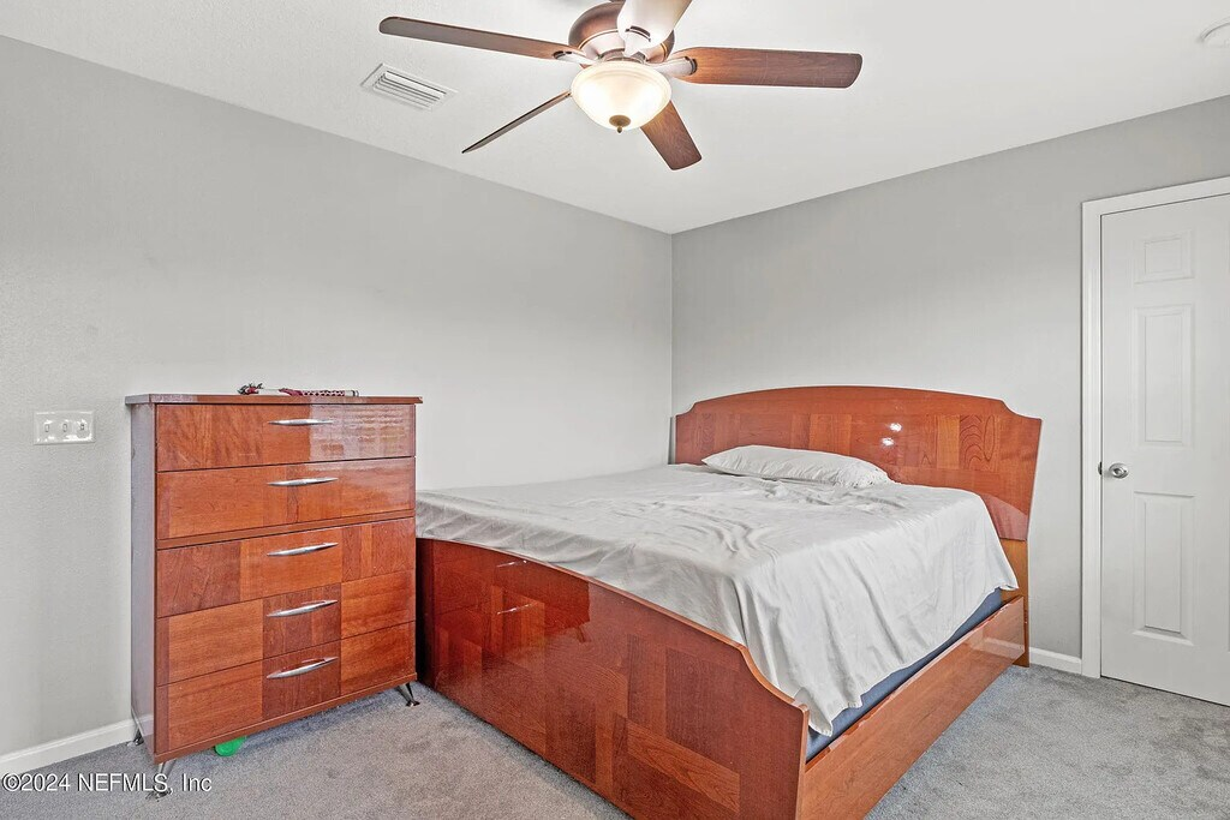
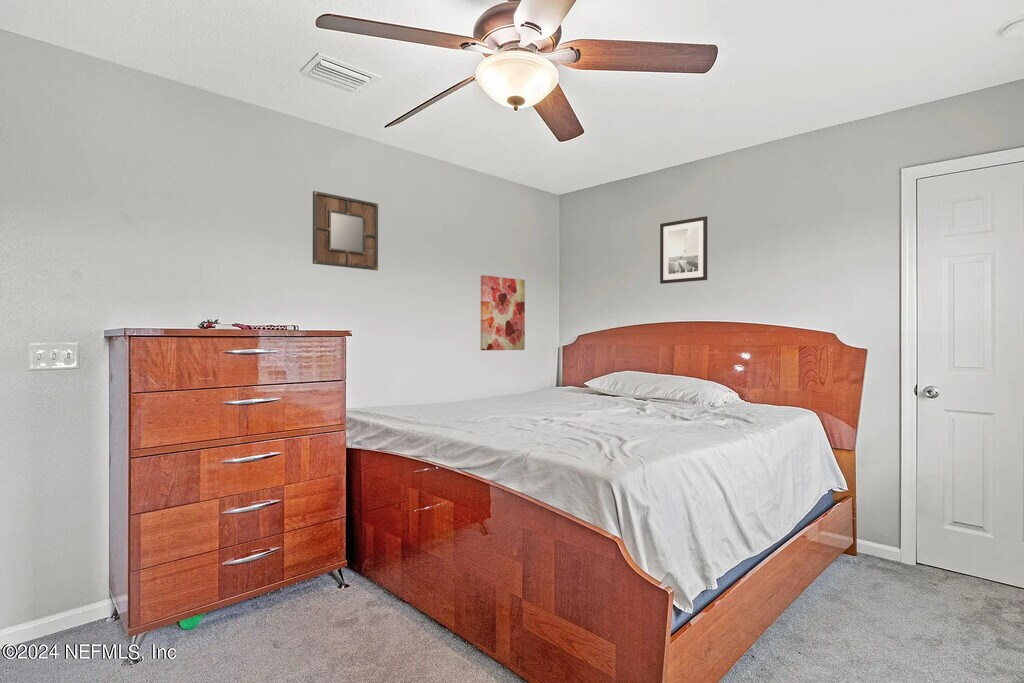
+ home mirror [312,190,379,271]
+ wall art [659,215,708,285]
+ wall art [479,274,526,351]
